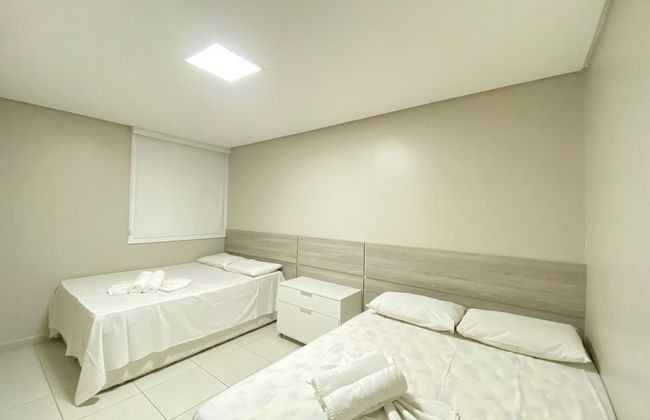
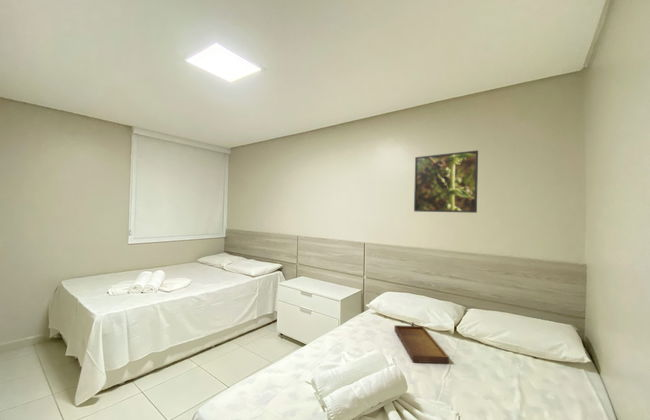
+ tray [393,321,450,364]
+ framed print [413,149,479,214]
